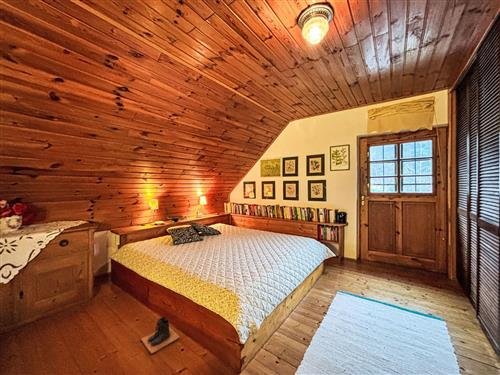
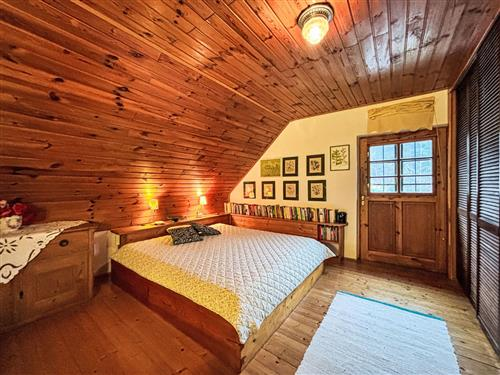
- boots [140,316,181,355]
